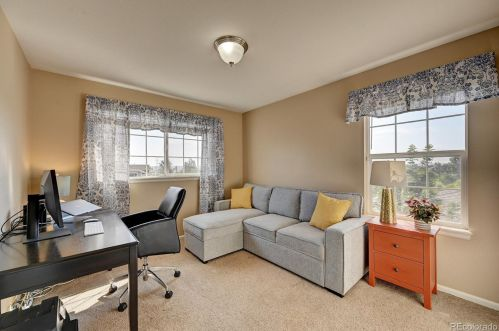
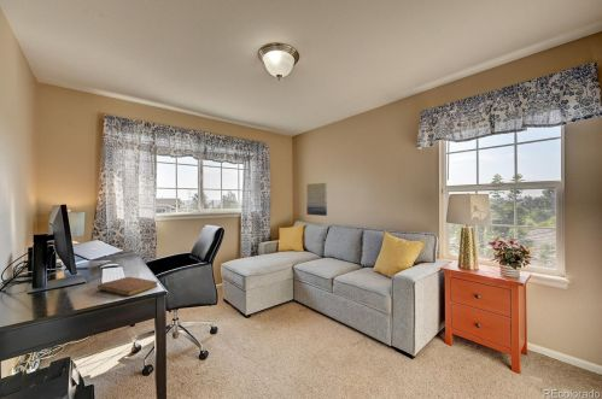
+ notebook [97,276,159,298]
+ wall art [305,182,328,217]
